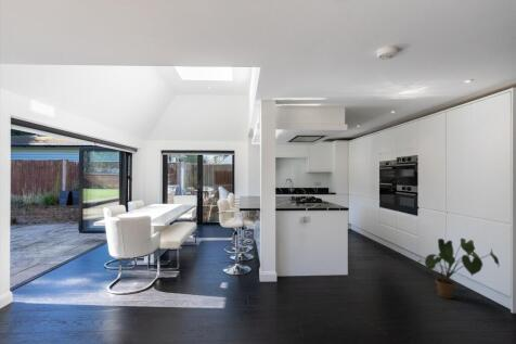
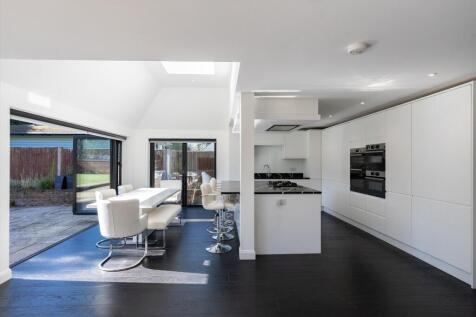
- house plant [415,238,501,300]
